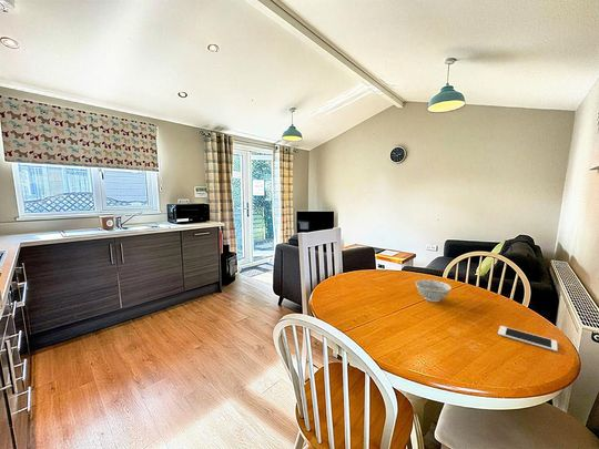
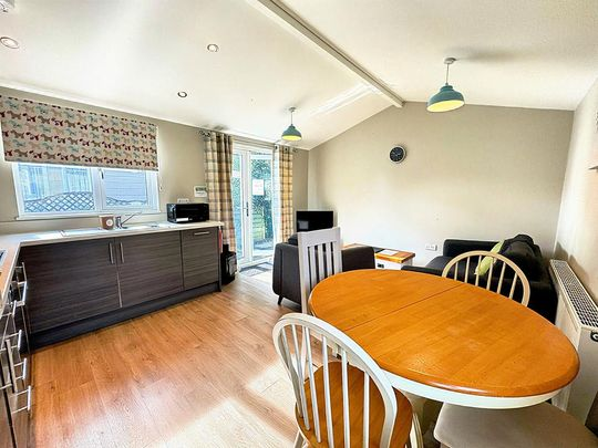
- cell phone [497,325,559,353]
- bowl [415,278,453,303]
